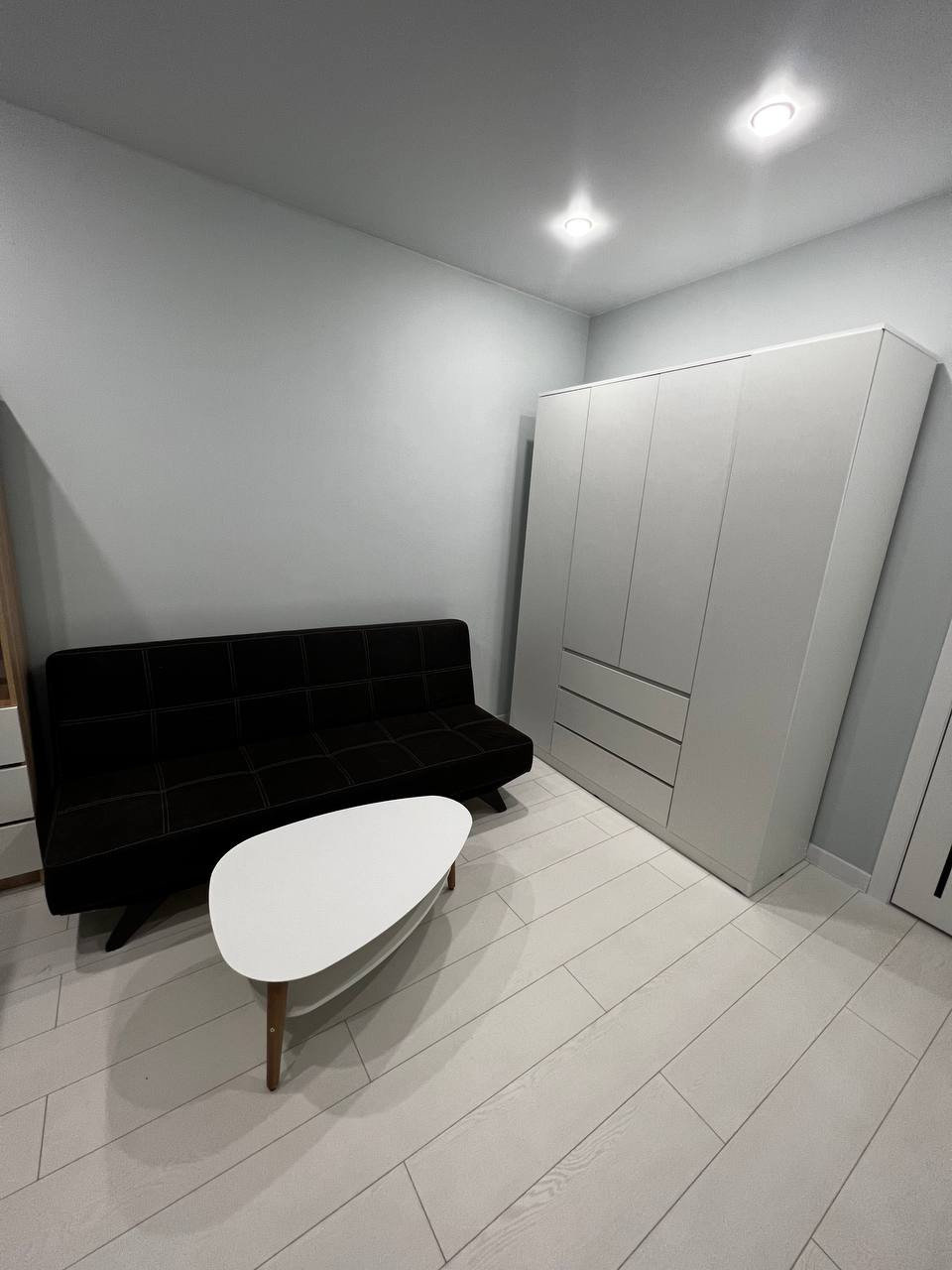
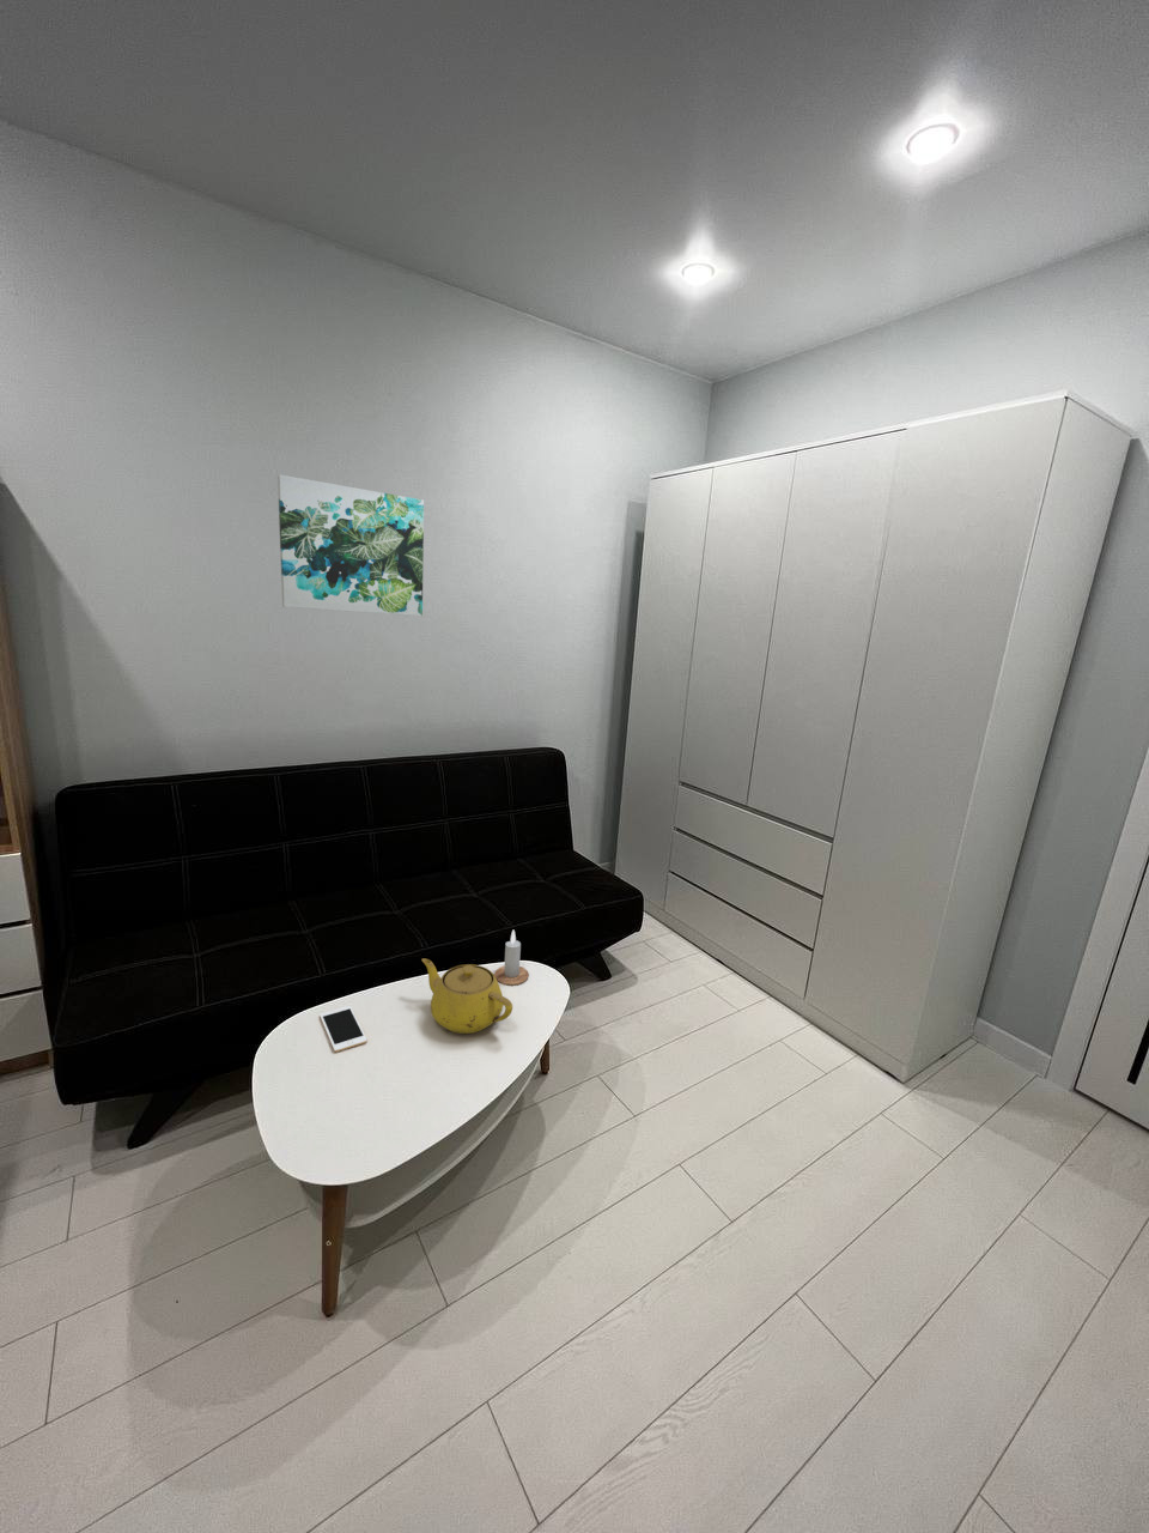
+ candle [494,929,530,986]
+ teapot [420,957,513,1034]
+ cell phone [319,1004,368,1053]
+ wall art [276,473,425,617]
